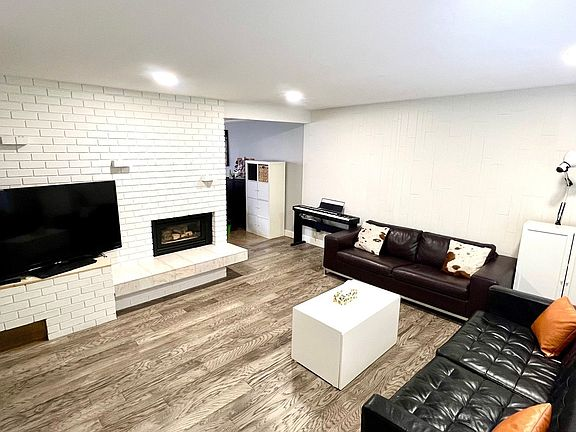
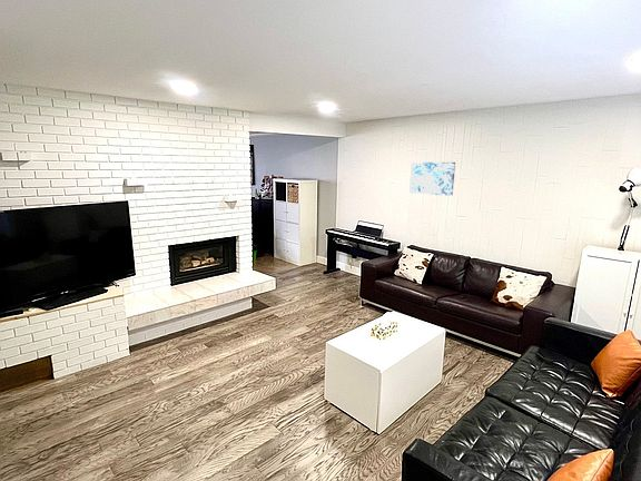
+ wall art [408,161,456,197]
